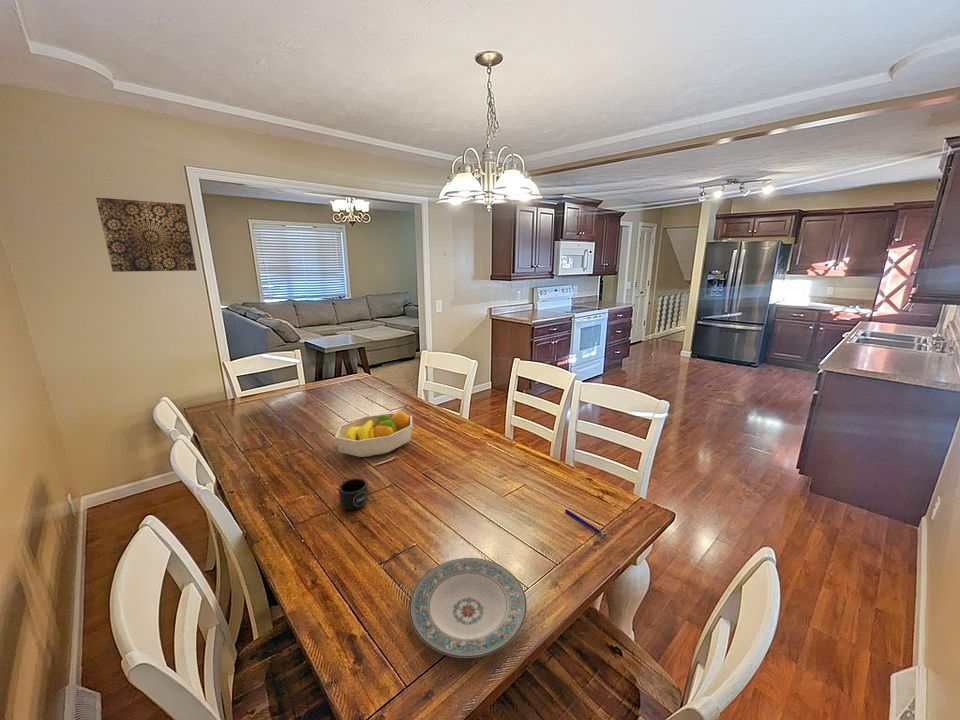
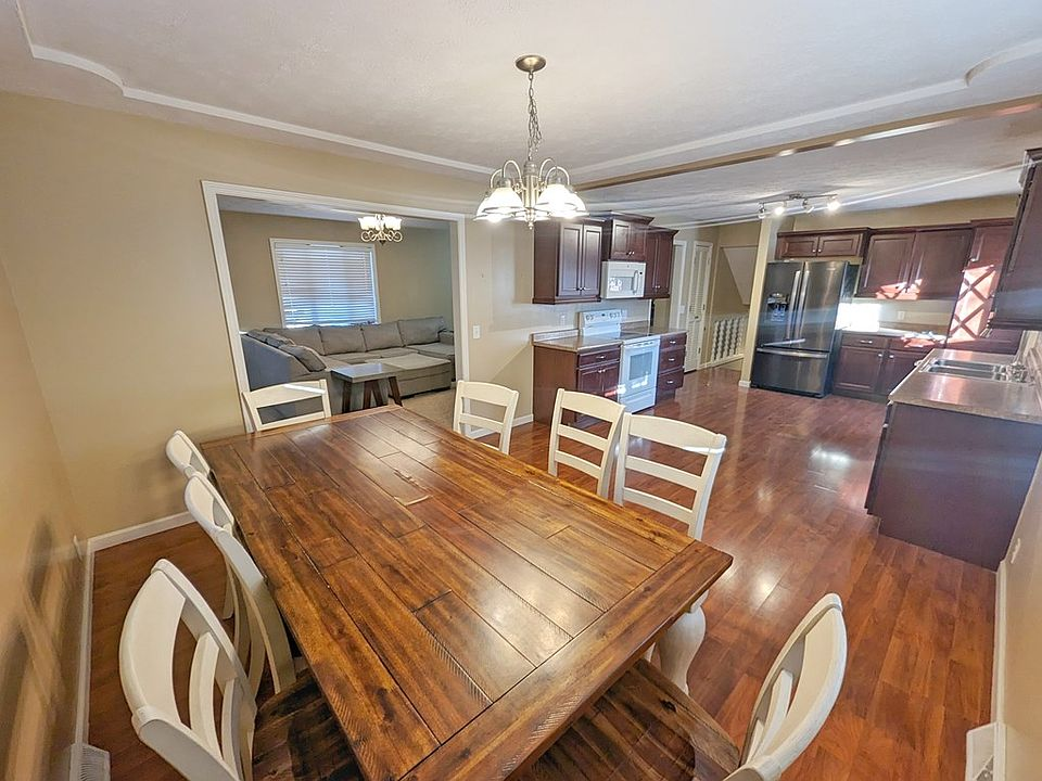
- fruit bowl [334,410,413,458]
- plate [408,557,528,659]
- pen [564,508,607,538]
- mug [338,477,369,511]
- wall art [95,196,197,273]
